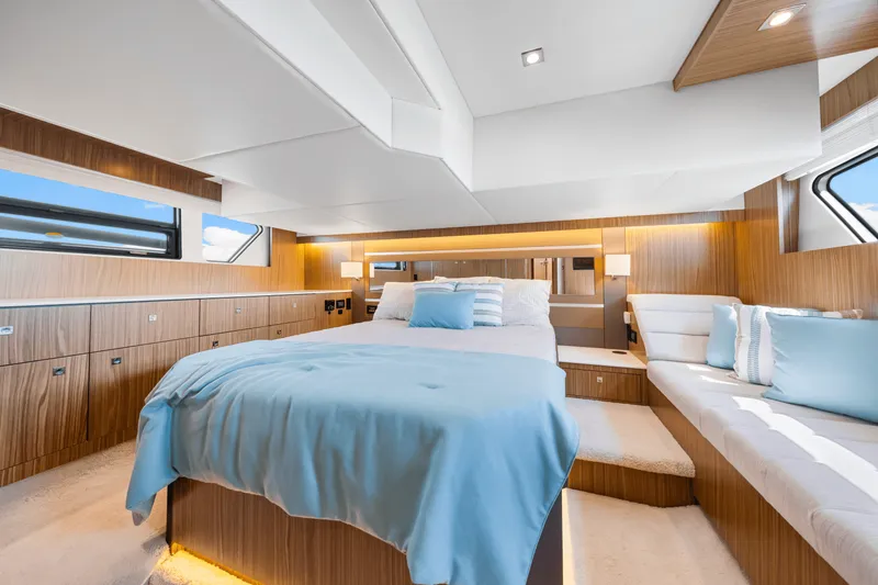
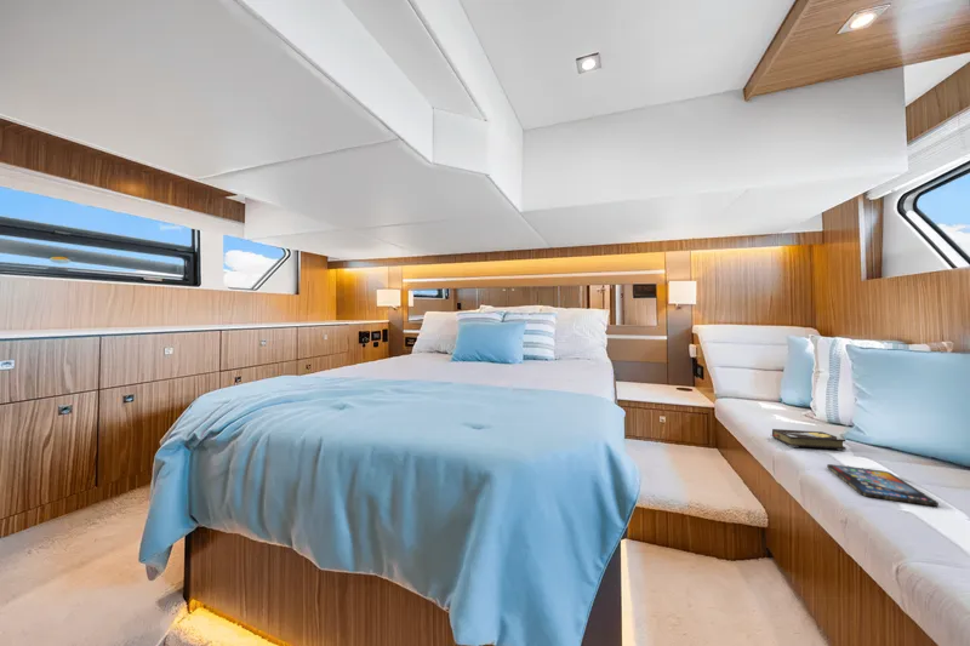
+ tablet [826,463,940,508]
+ hardback book [771,428,848,451]
